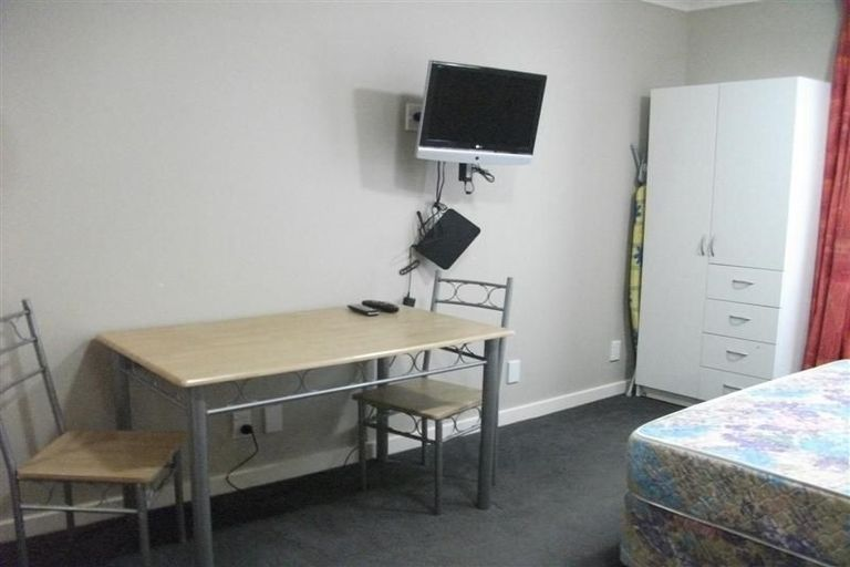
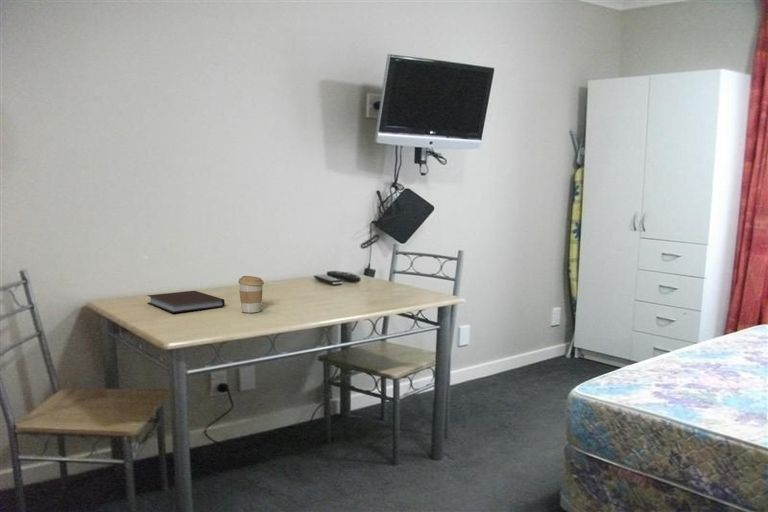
+ coffee cup [238,275,265,314]
+ notebook [146,290,226,314]
